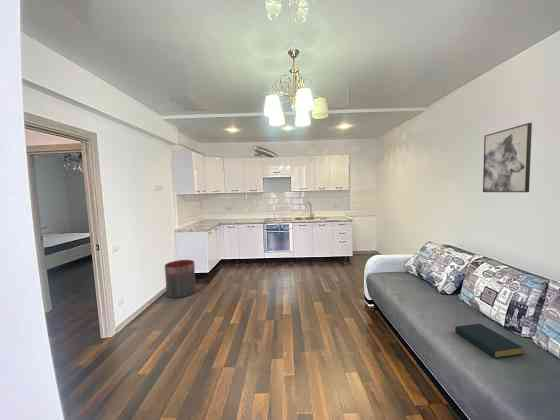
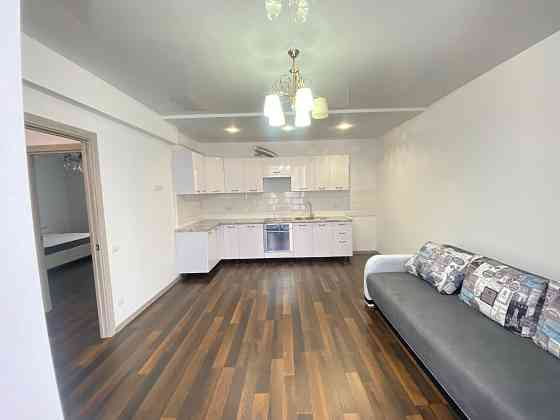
- wall art [482,122,533,193]
- trash can [164,259,197,299]
- hardback book [454,323,524,359]
